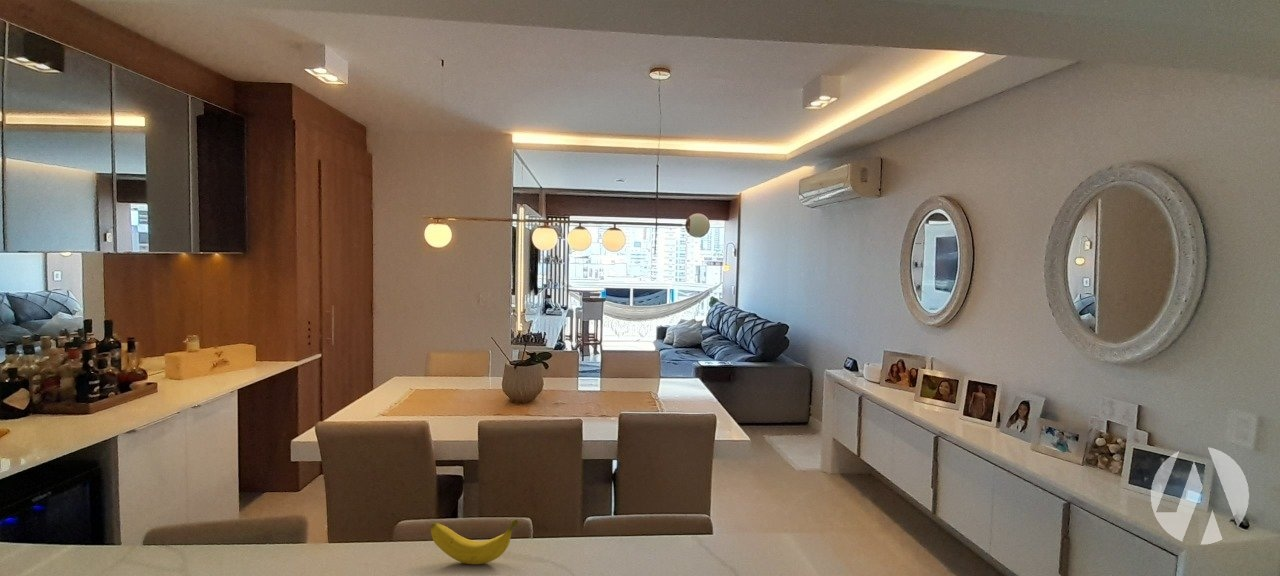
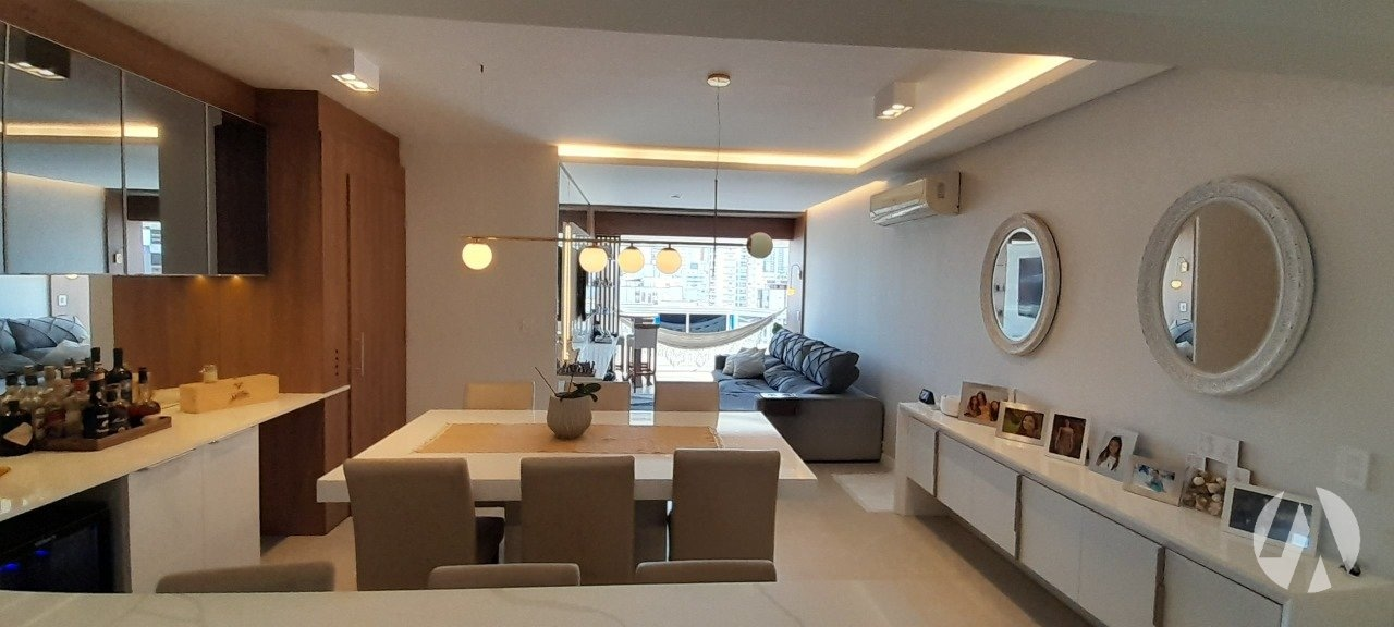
- banana [429,518,520,565]
